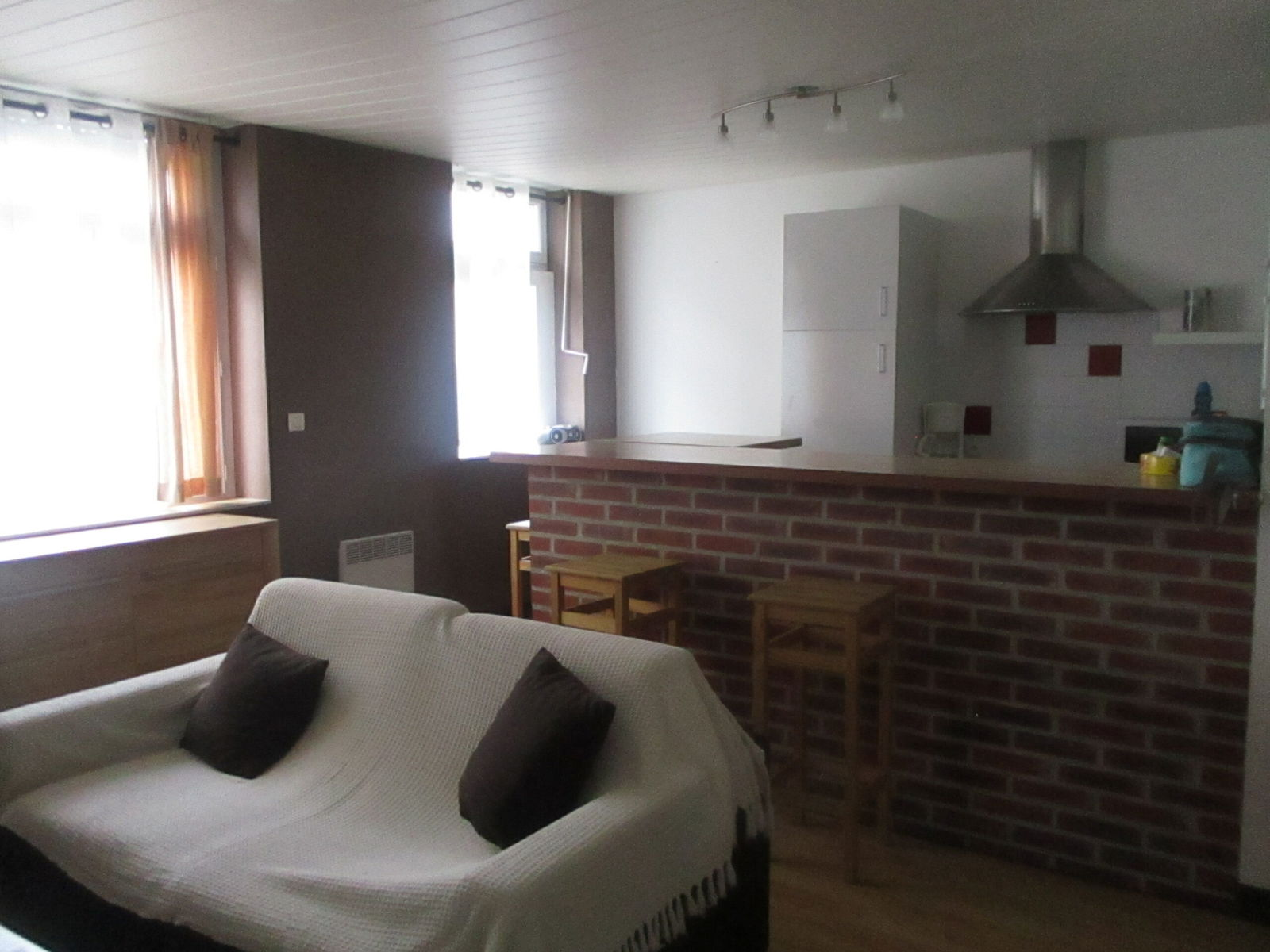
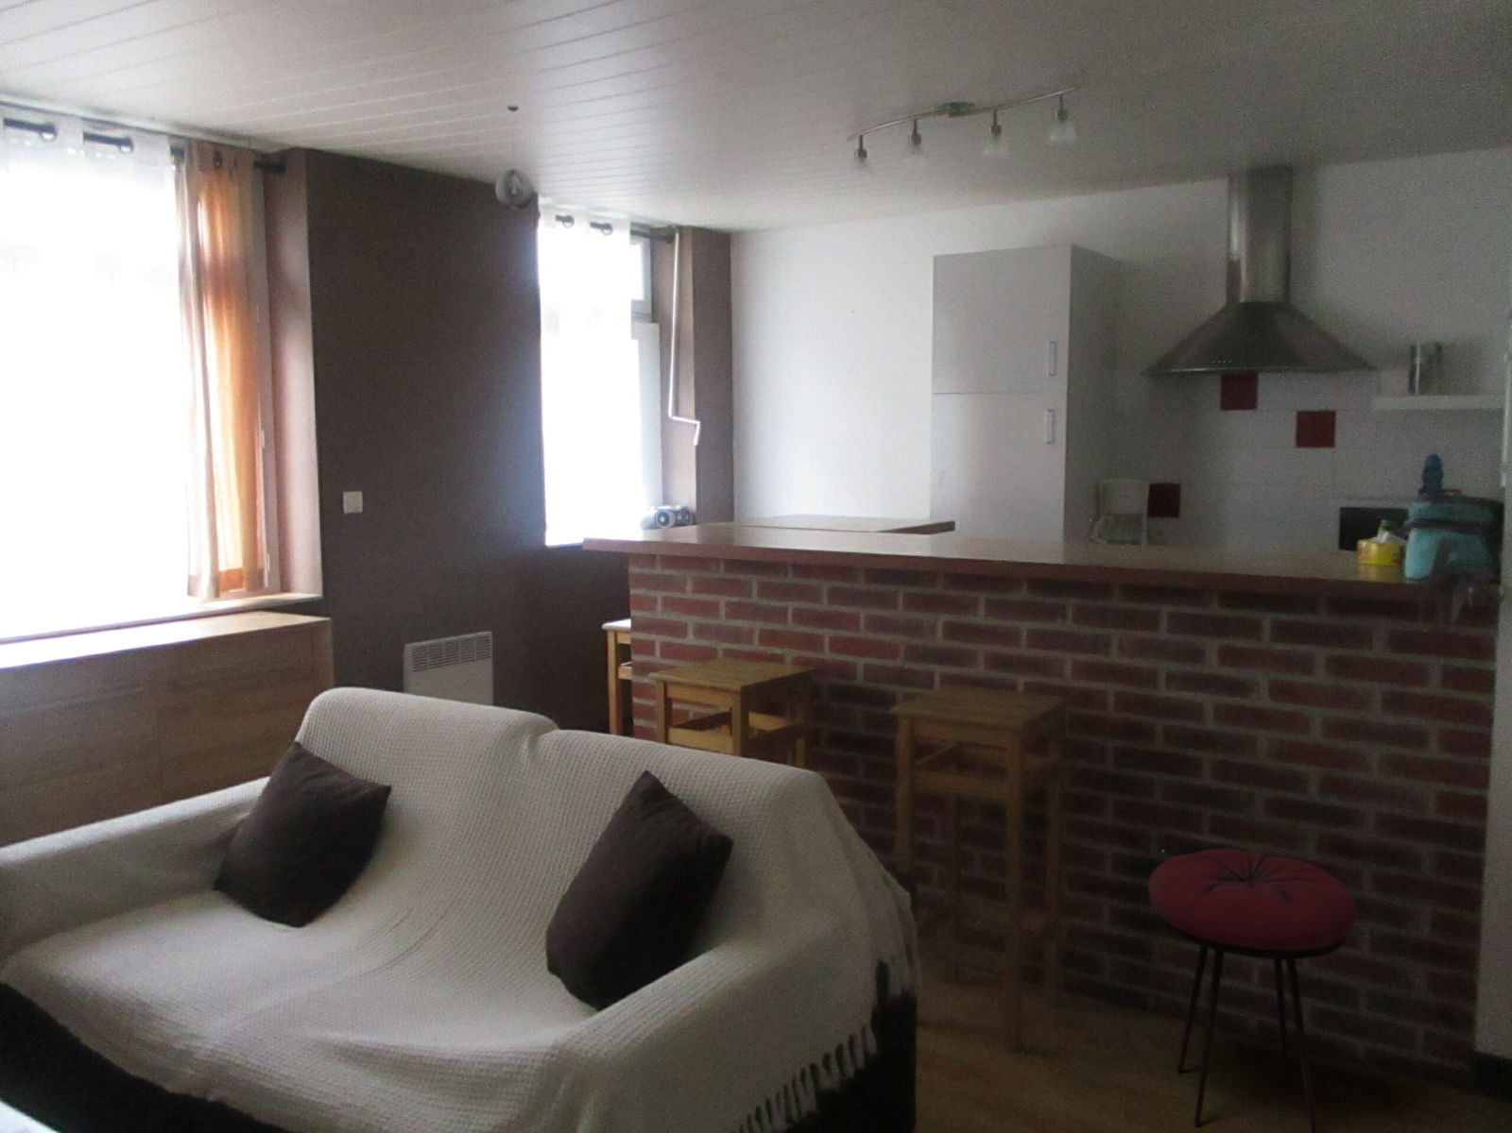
+ stool [1148,847,1358,1133]
+ pendant light [494,104,535,212]
